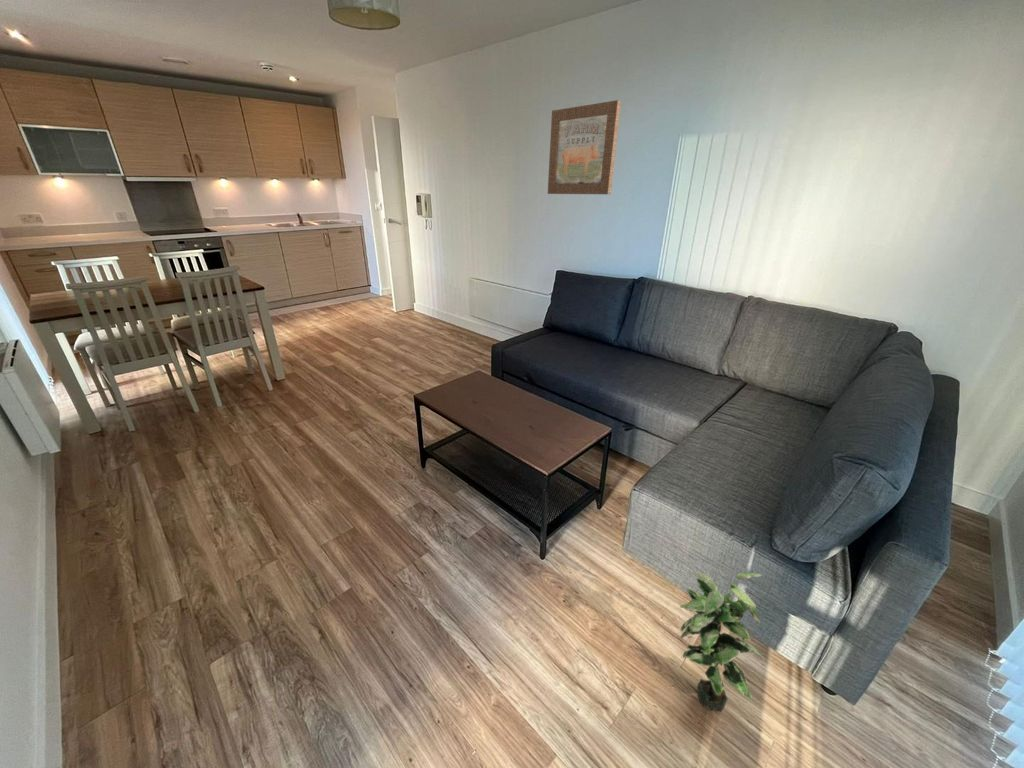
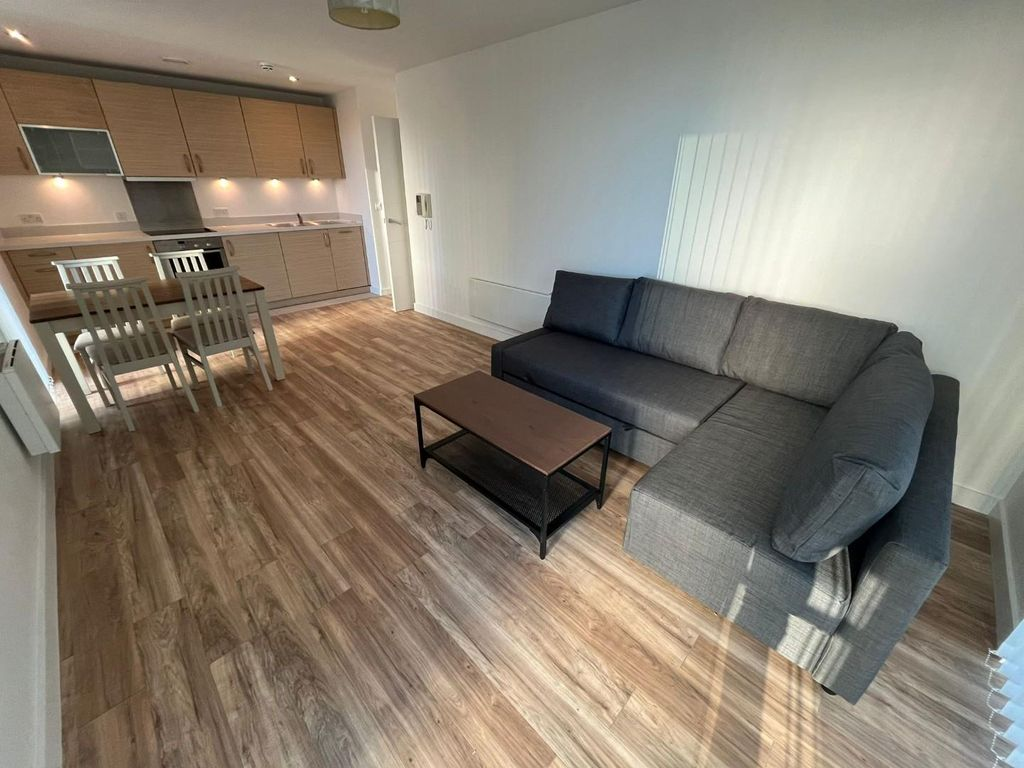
- wall art [547,99,622,195]
- potted plant [679,570,766,713]
